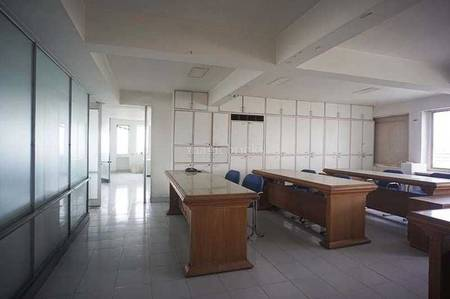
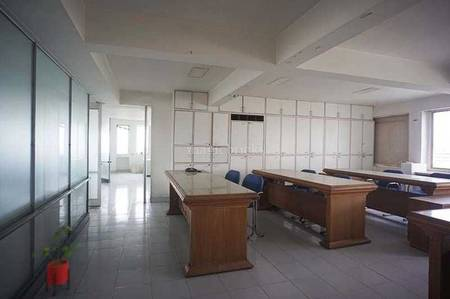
+ house plant [32,226,83,296]
